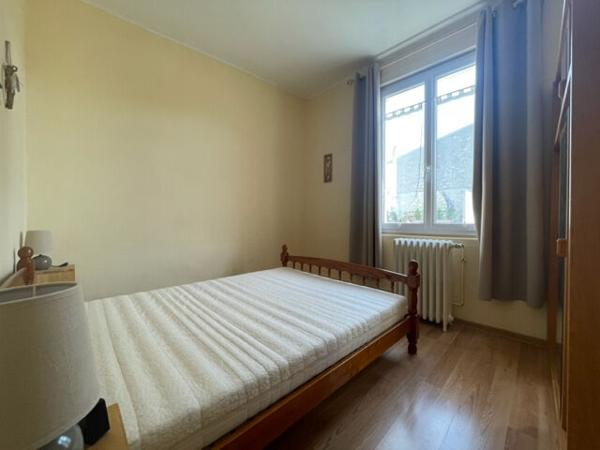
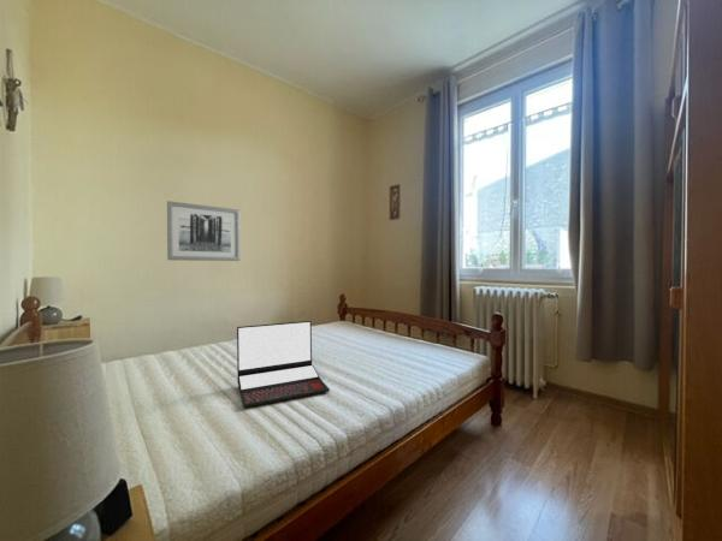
+ wall art [166,200,242,262]
+ laptop [236,320,331,409]
